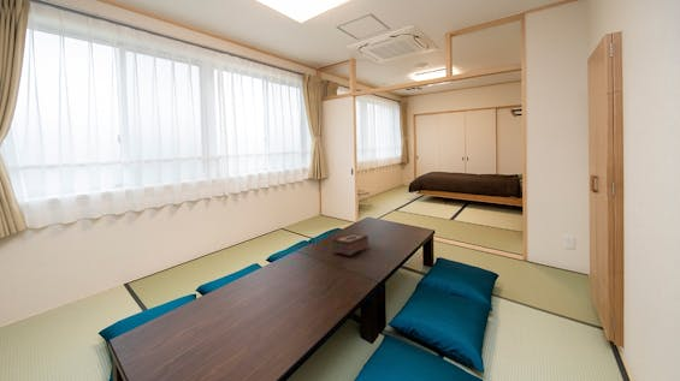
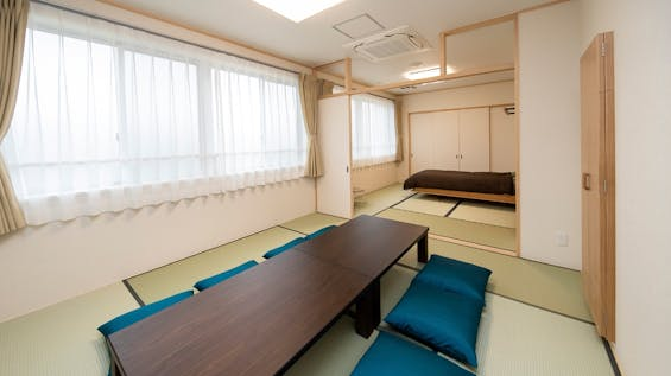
- tissue box [331,233,369,257]
